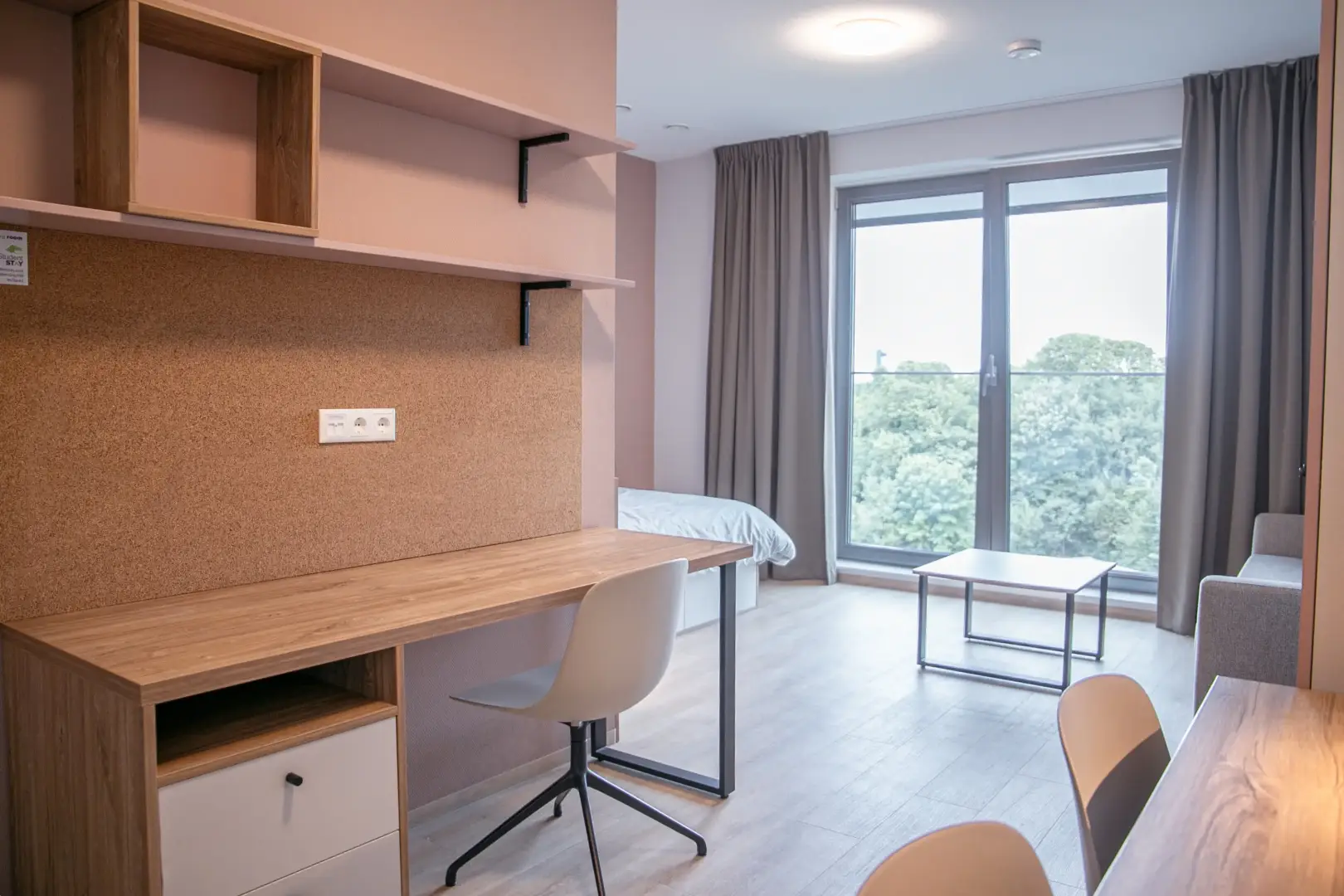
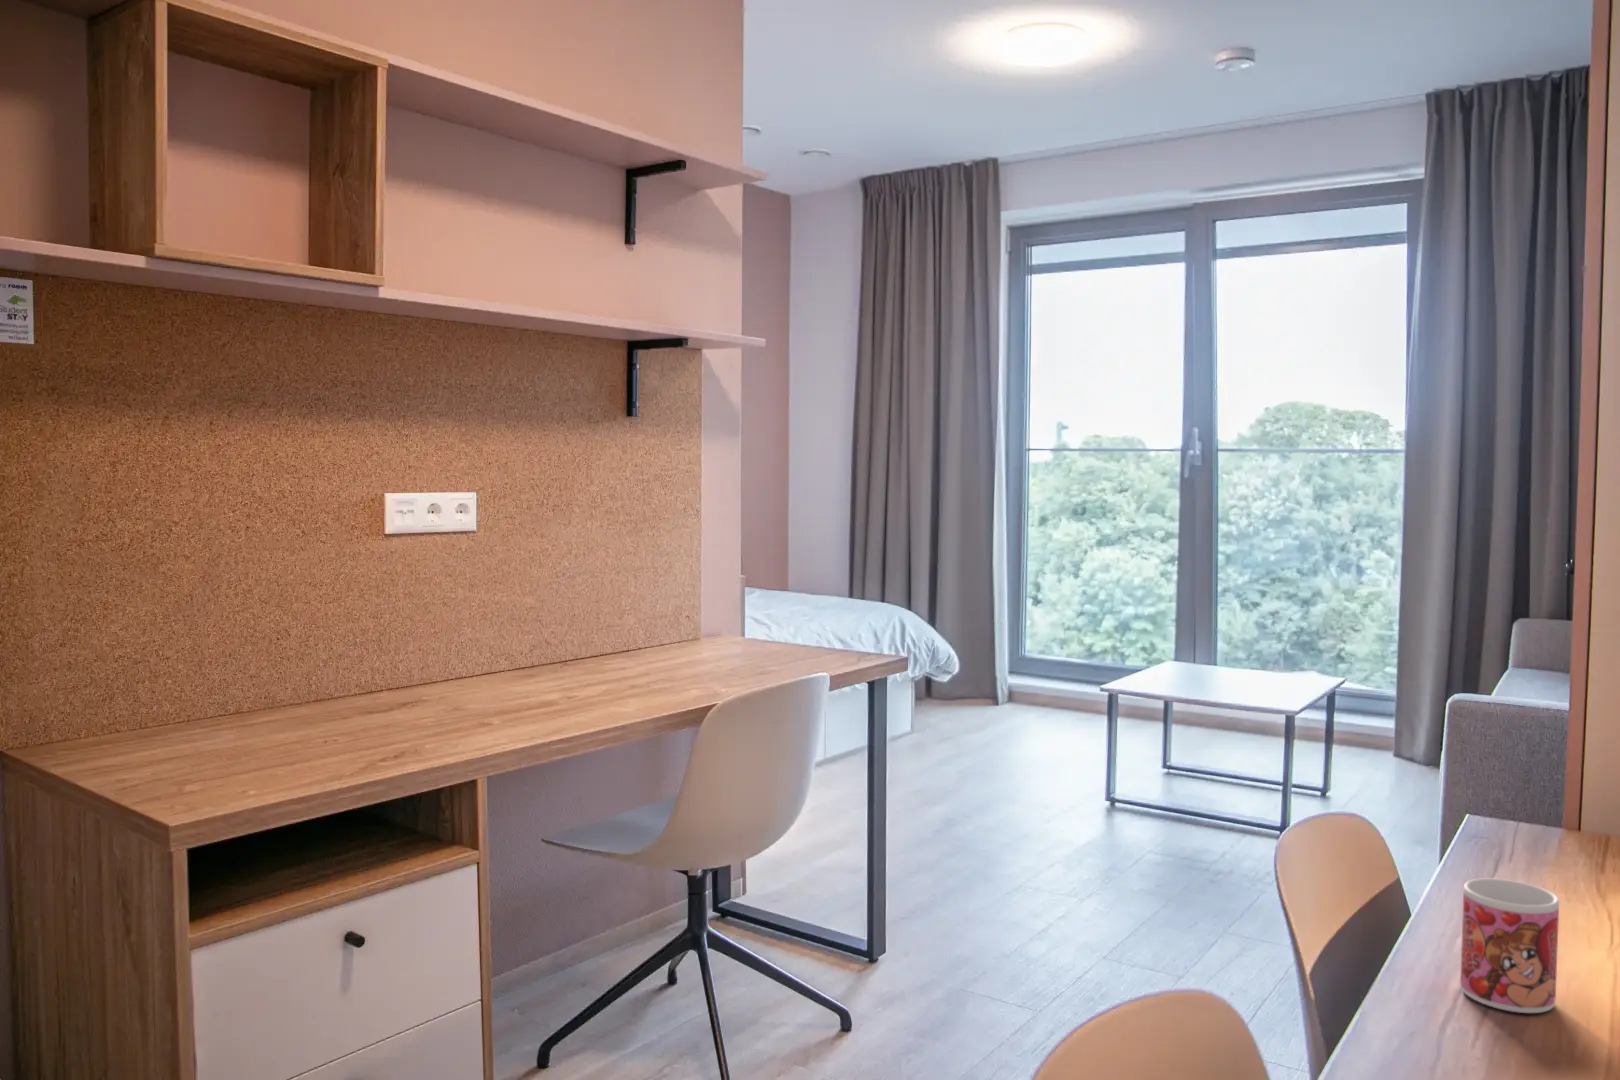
+ mug [1458,878,1560,1014]
